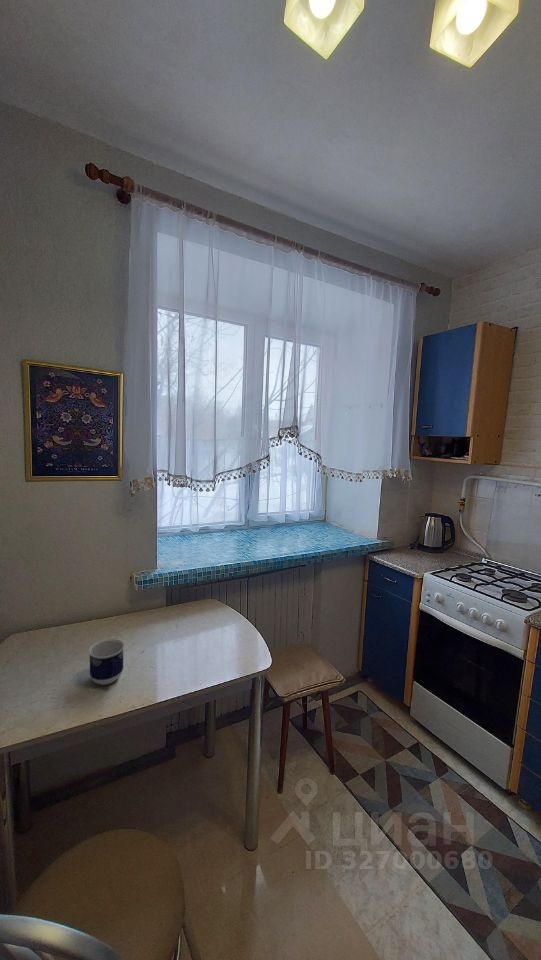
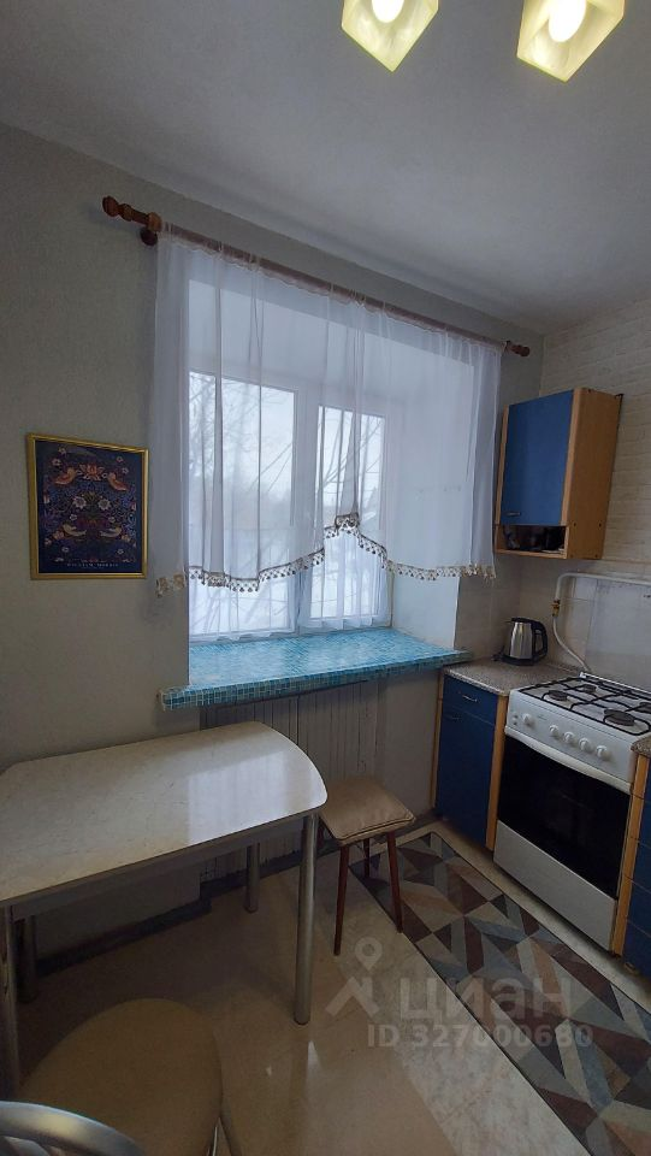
- cup [88,638,125,686]
